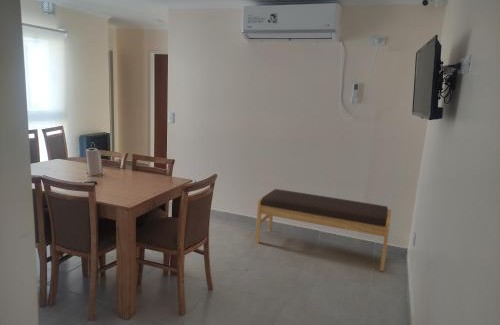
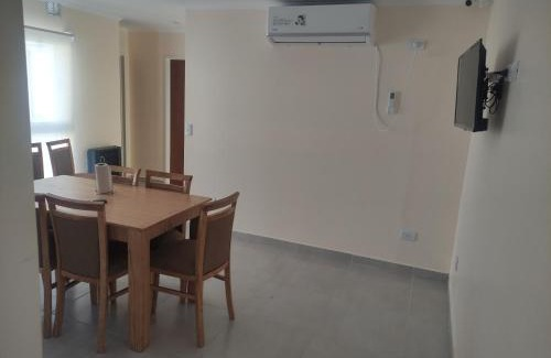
- bench [254,188,392,272]
